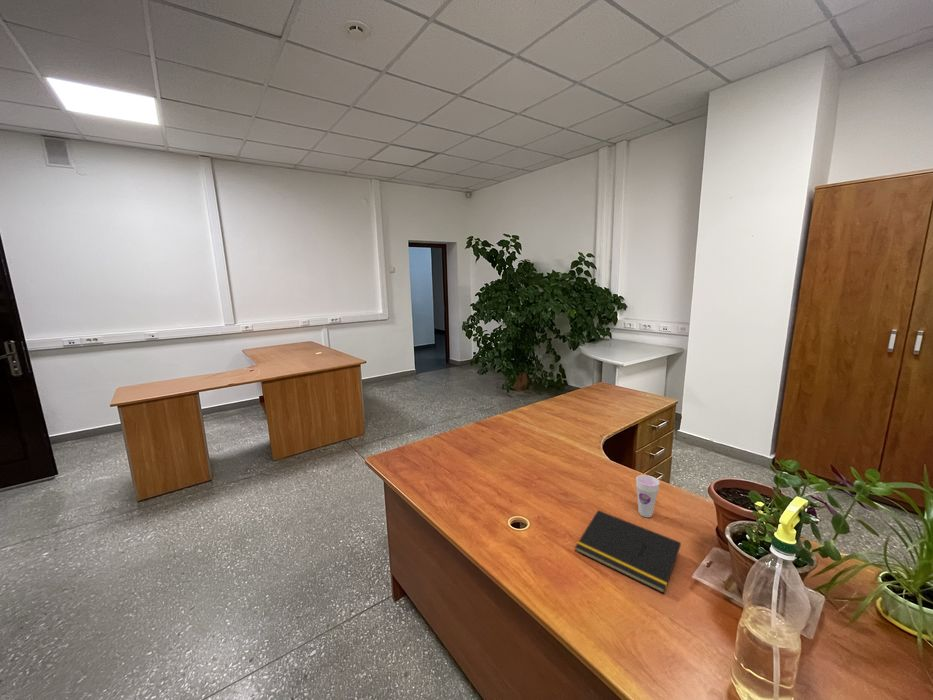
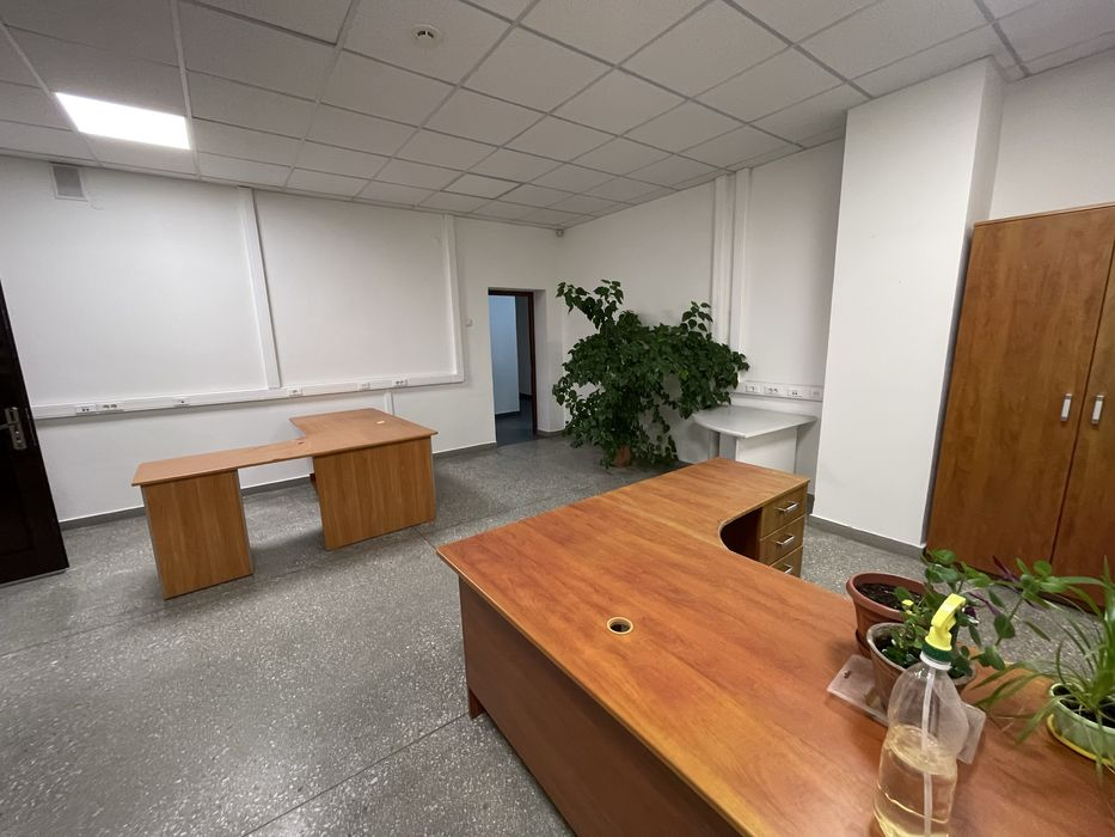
- cup [635,474,661,518]
- notepad [574,509,682,594]
